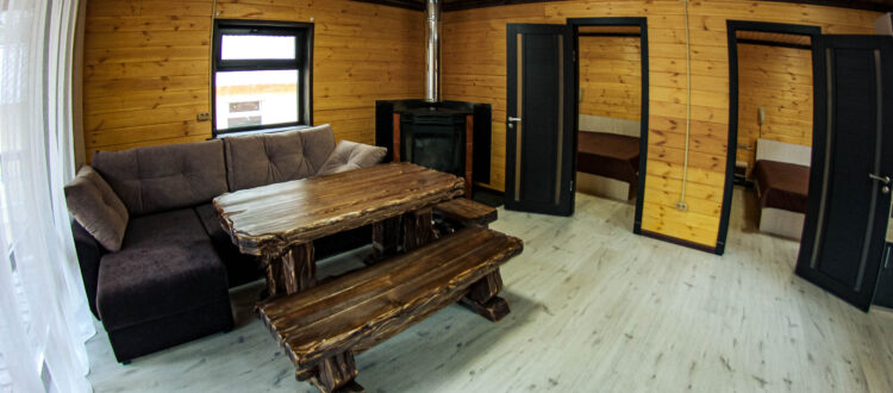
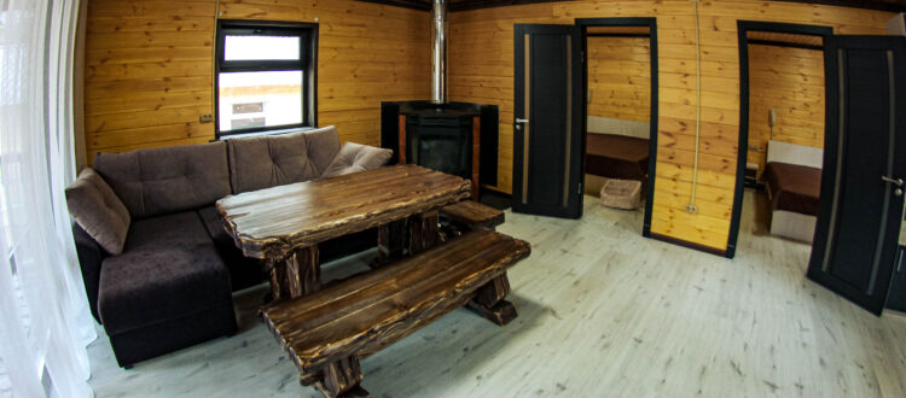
+ basket [599,178,643,210]
